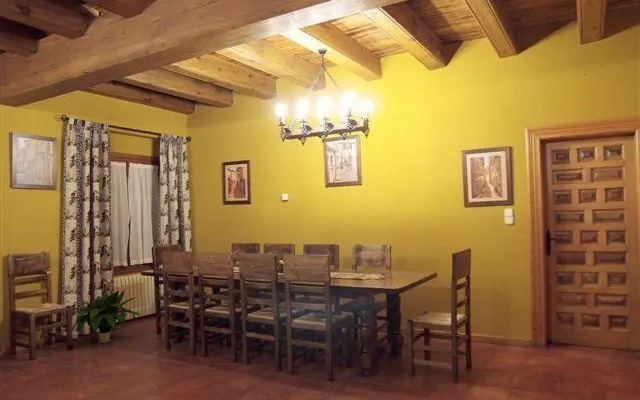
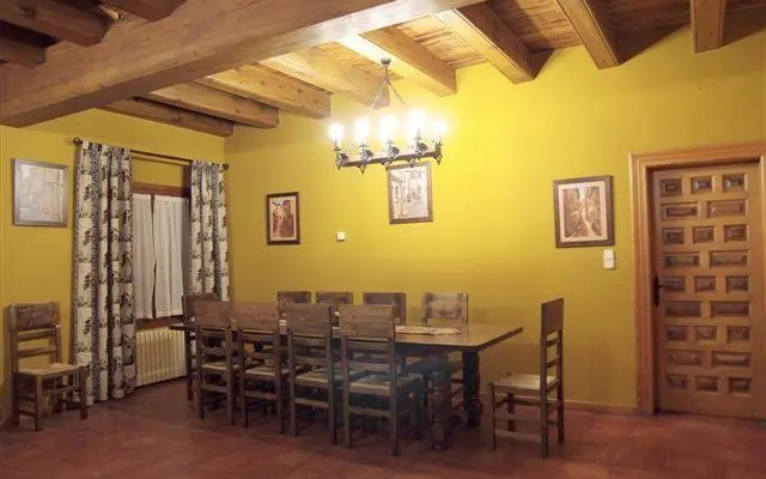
- potted plant [71,288,141,344]
